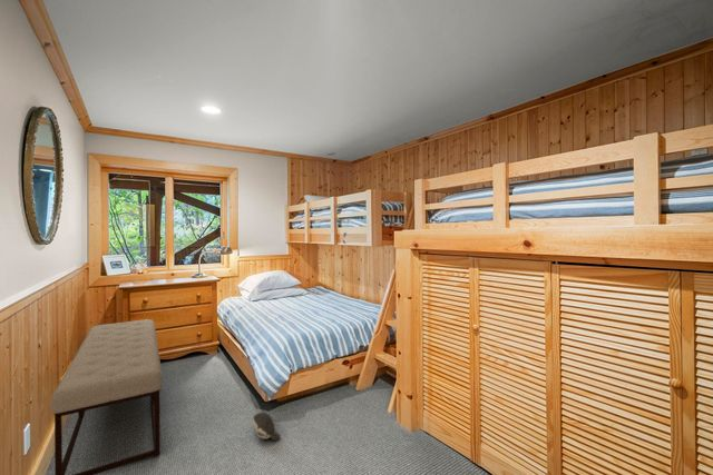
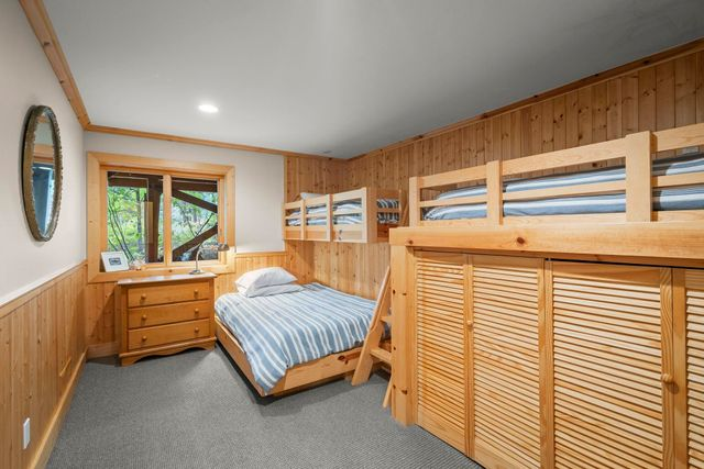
- bench [50,318,164,475]
- plush toy [252,412,281,442]
